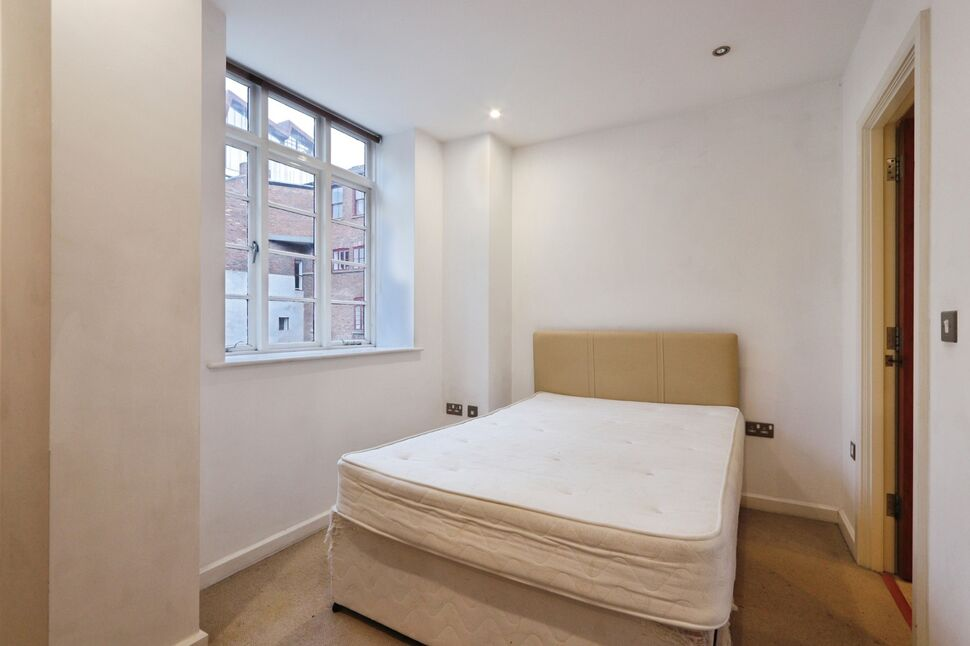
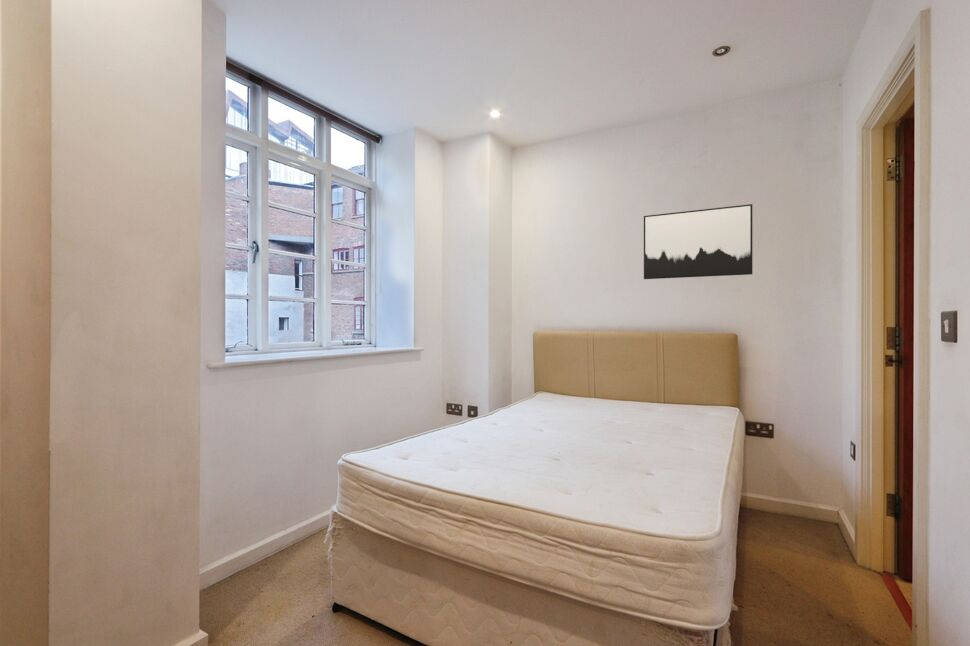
+ wall art [643,203,753,280]
